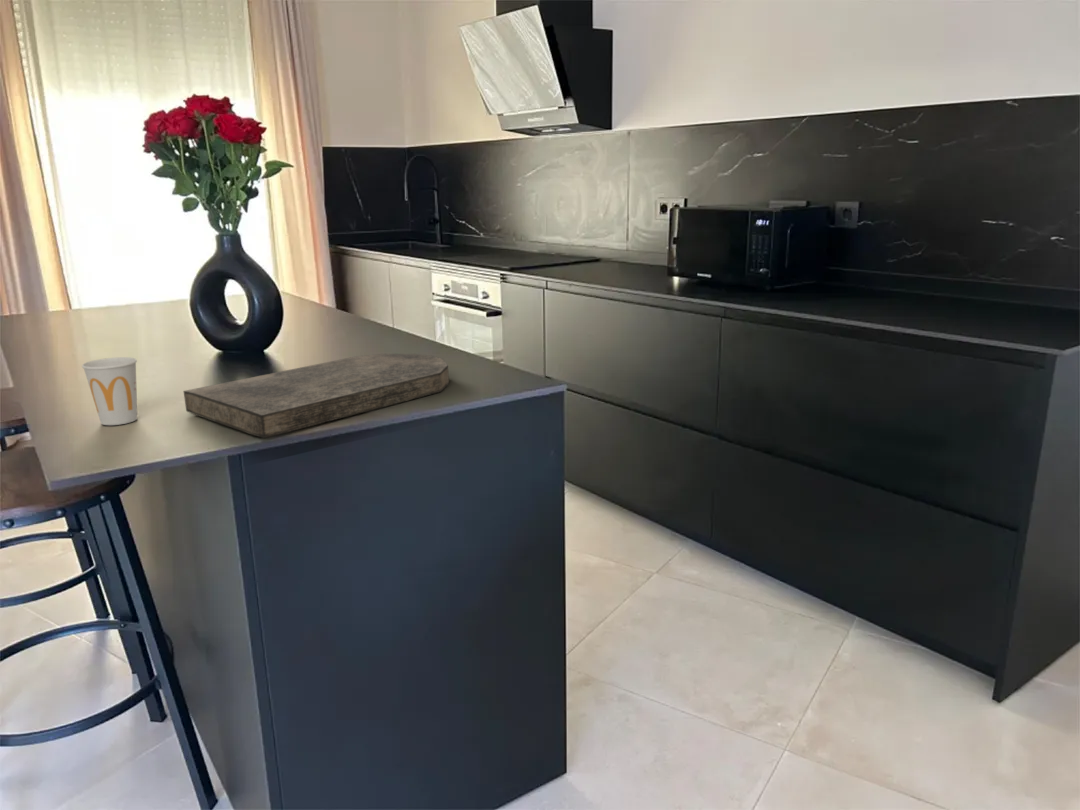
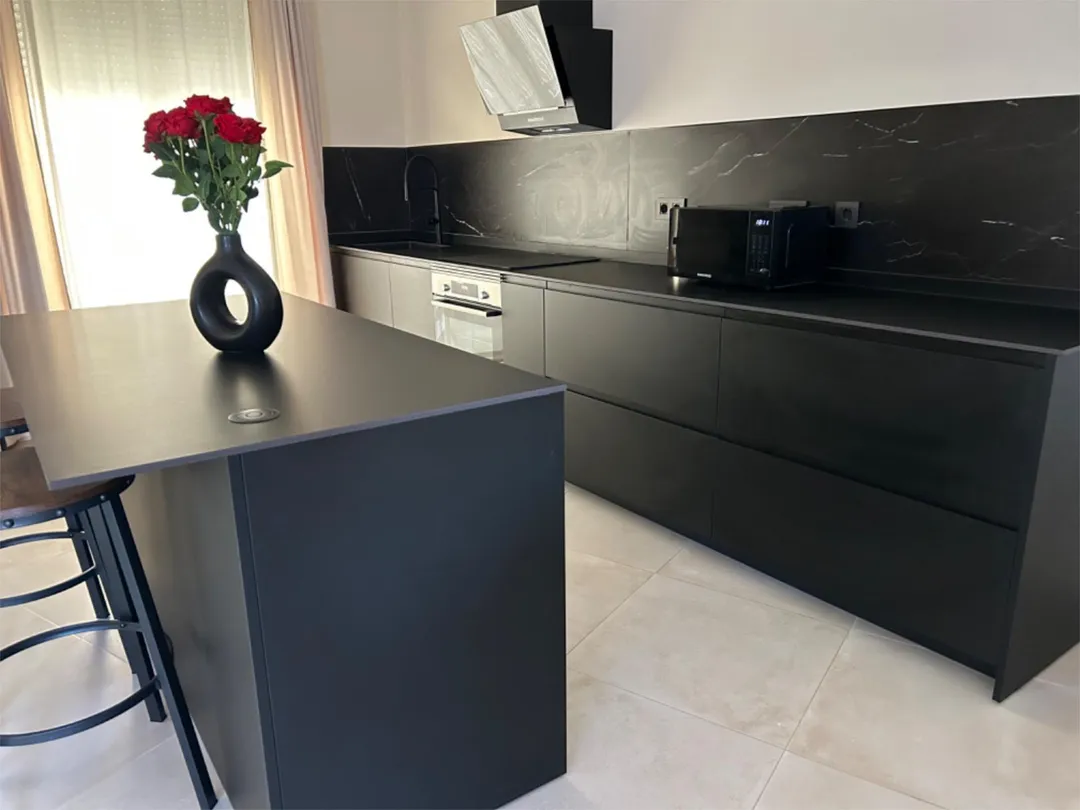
- cup [81,356,138,426]
- cutting board [183,353,450,439]
